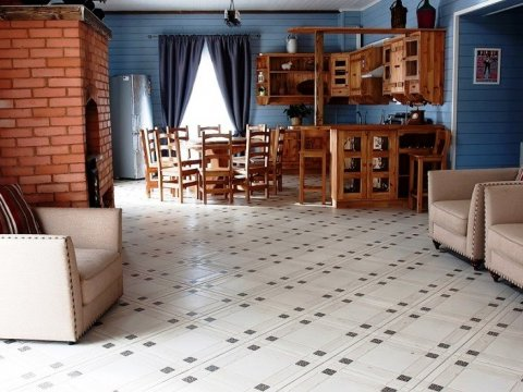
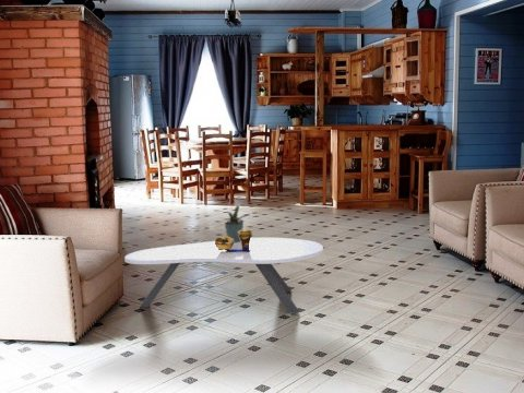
+ decorative bowl [214,228,253,252]
+ potted plant [224,204,251,242]
+ coffee table [123,237,324,314]
